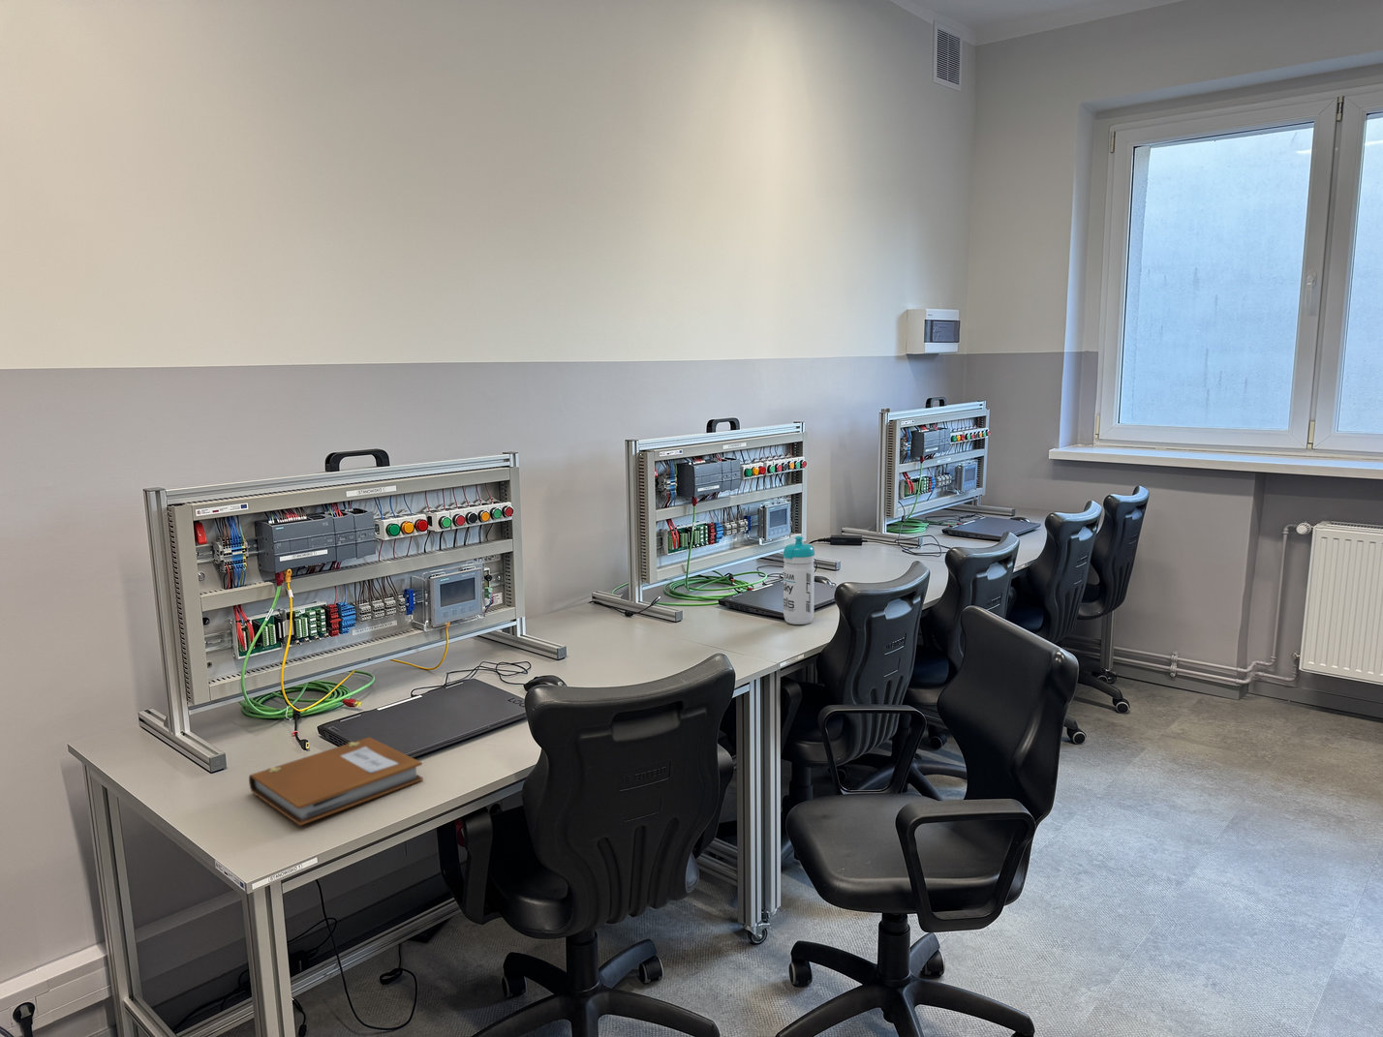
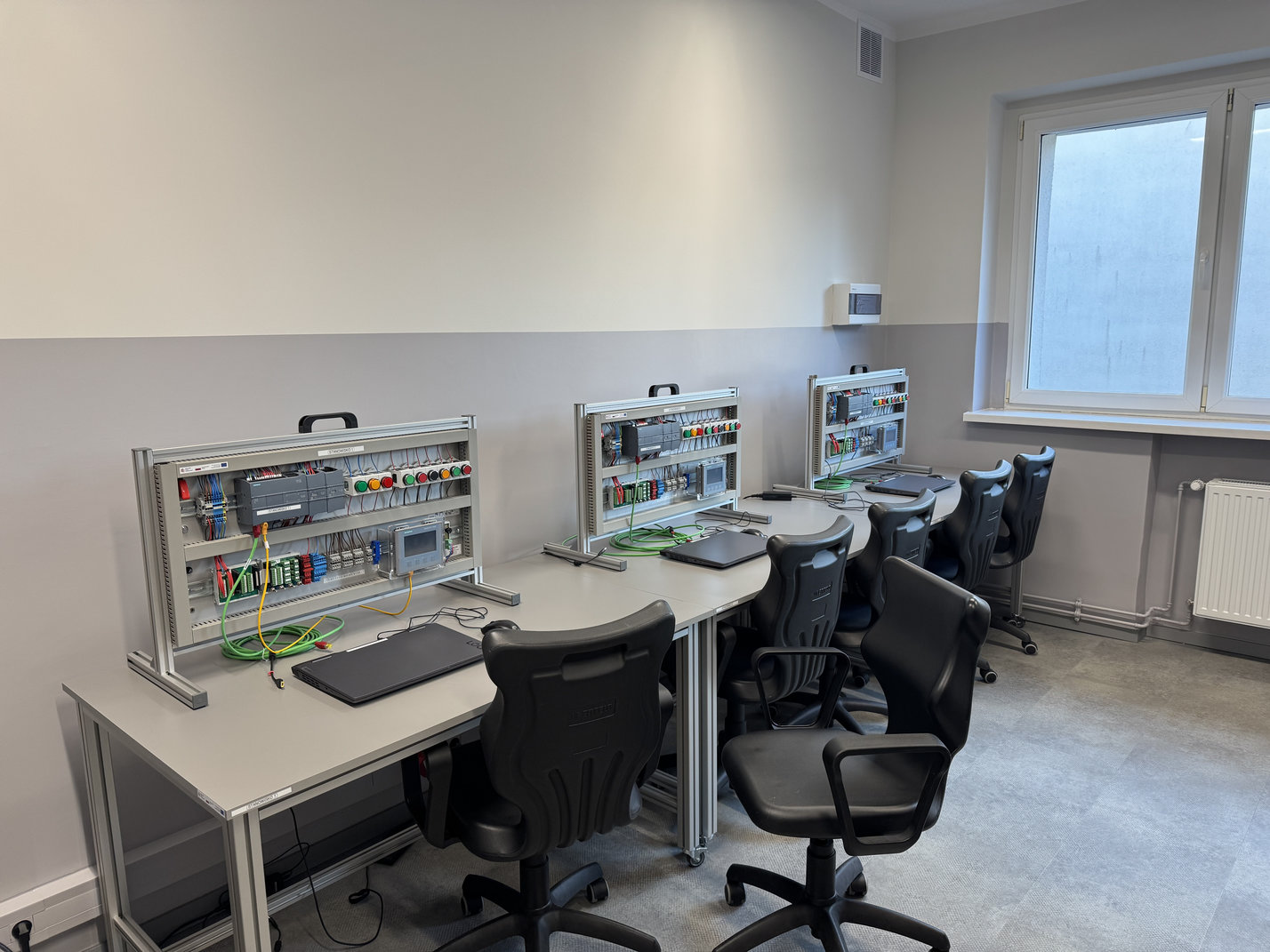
- notebook [248,736,425,827]
- water bottle [783,536,816,625]
